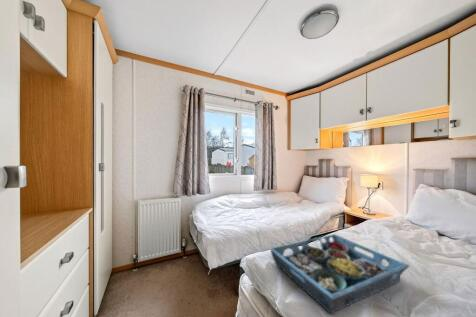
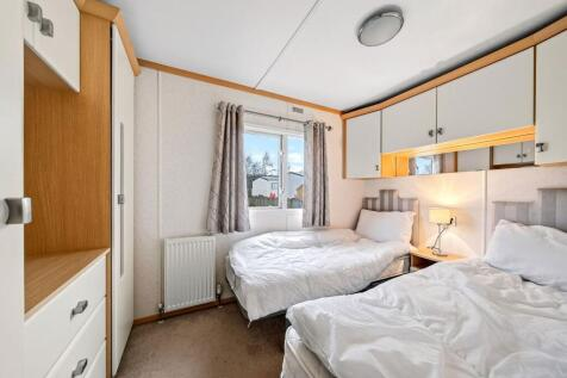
- serving tray [269,233,410,316]
